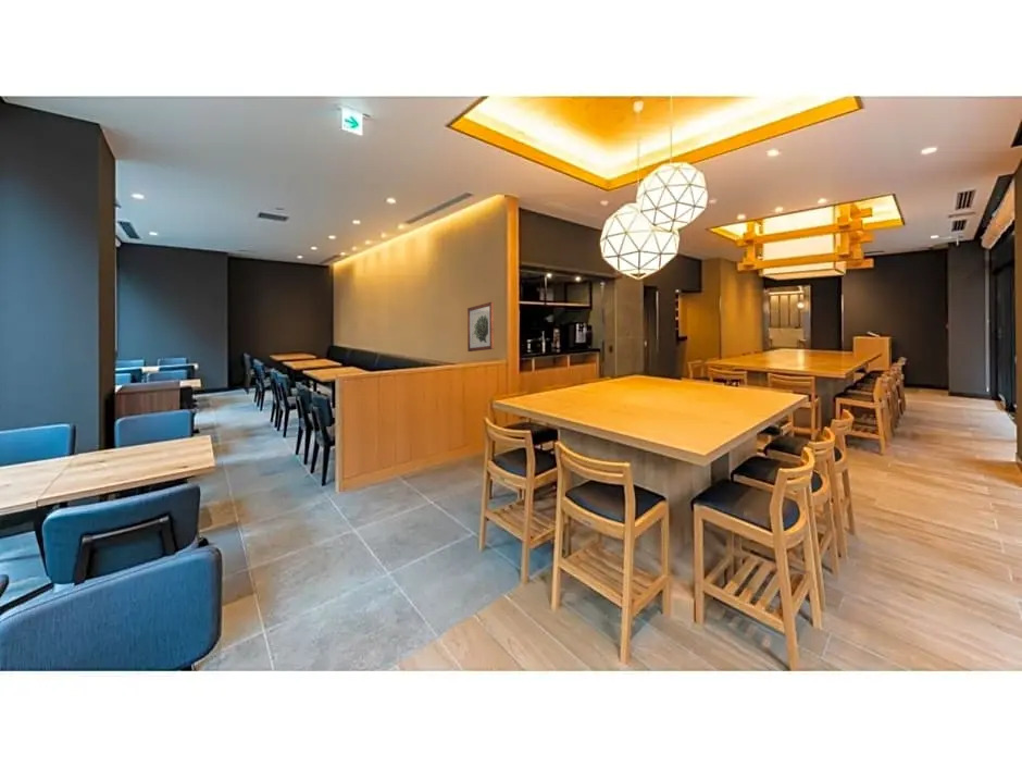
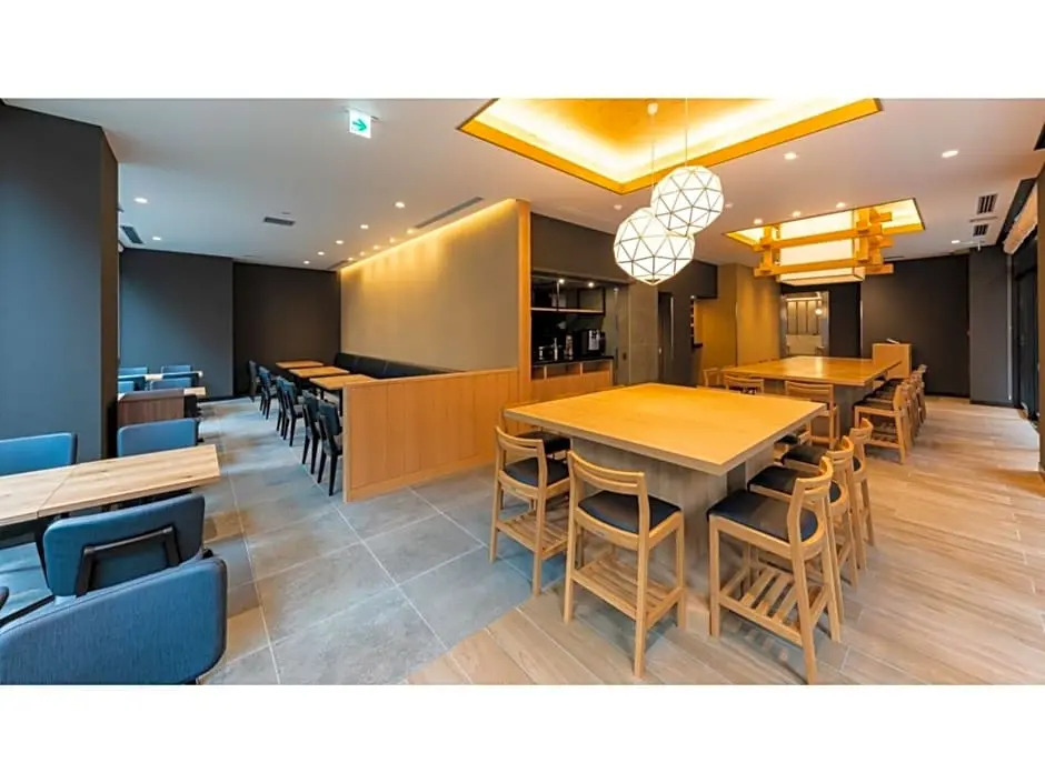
- wall art [466,301,495,352]
